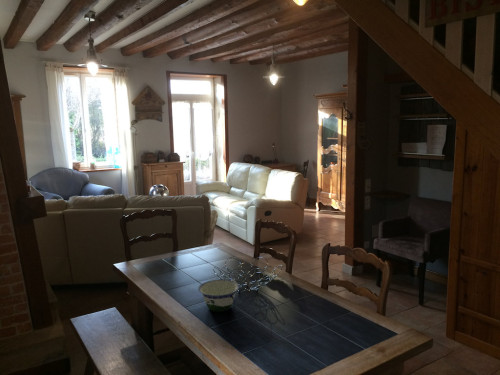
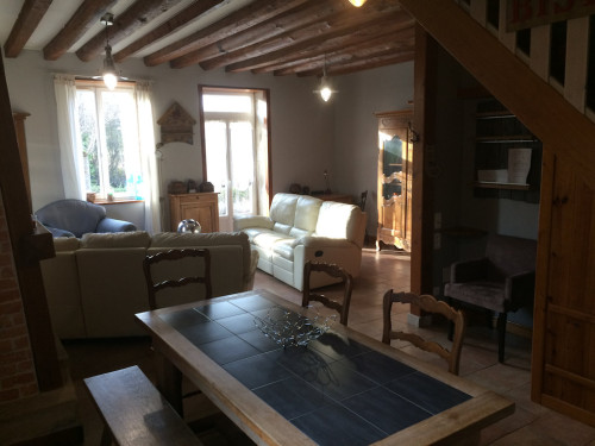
- bowl [197,279,241,313]
